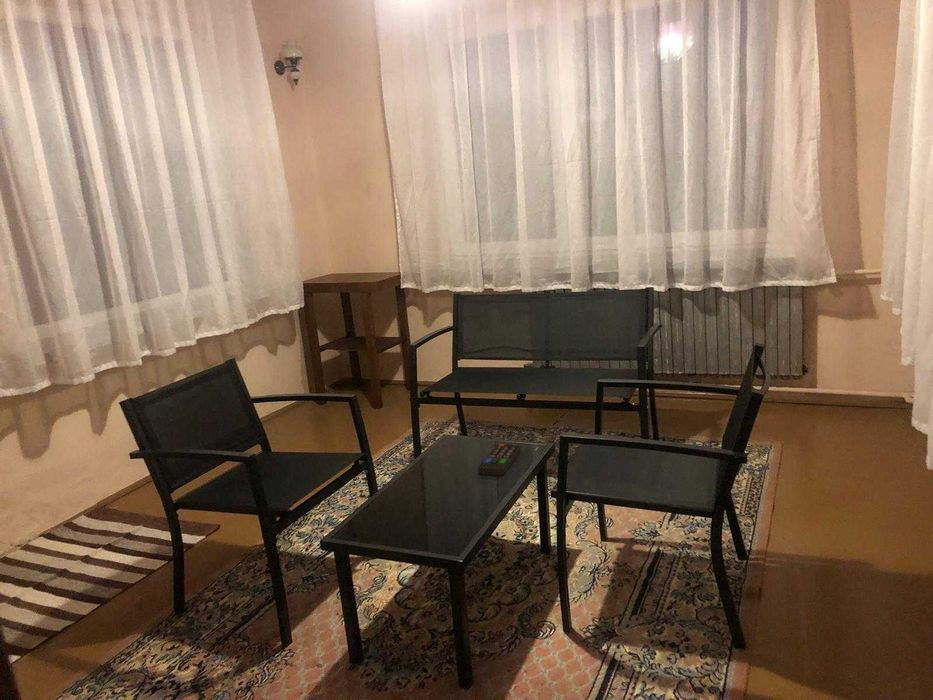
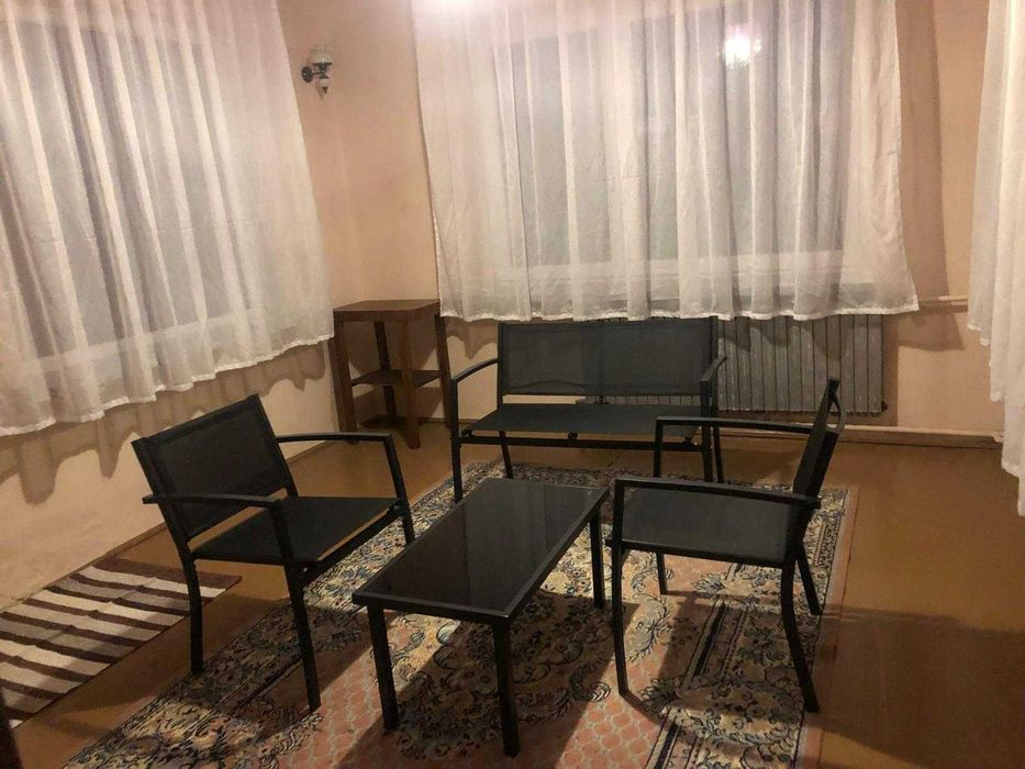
- remote control [477,443,522,476]
